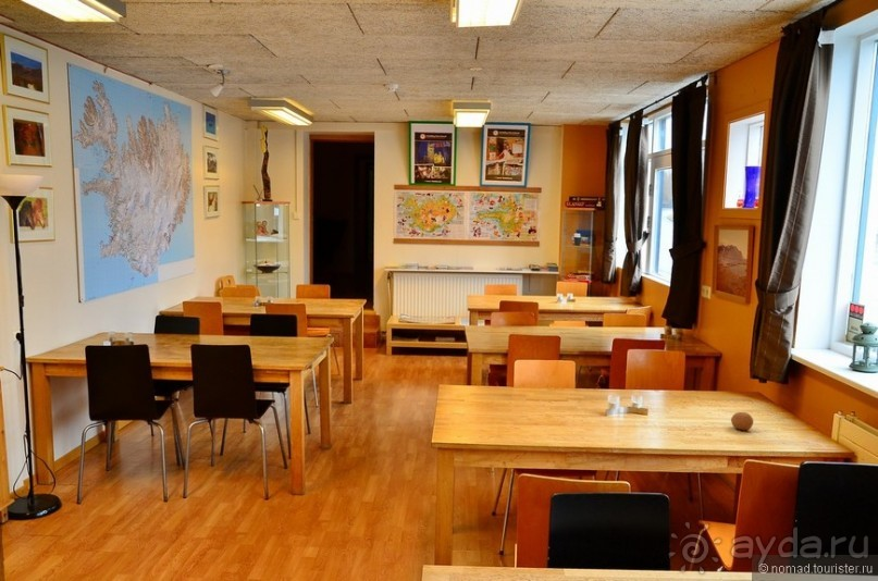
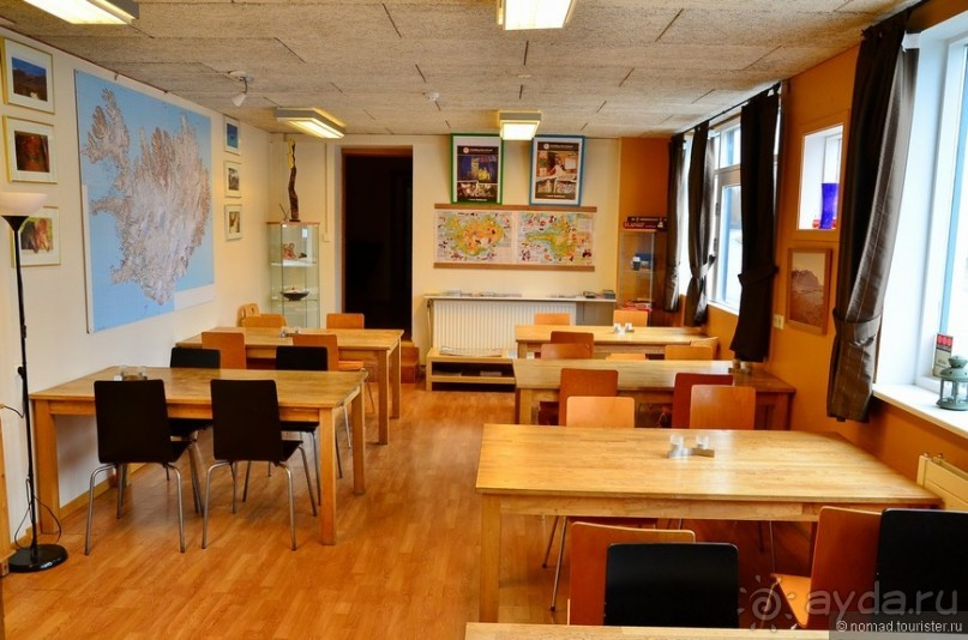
- fruit [730,411,754,431]
